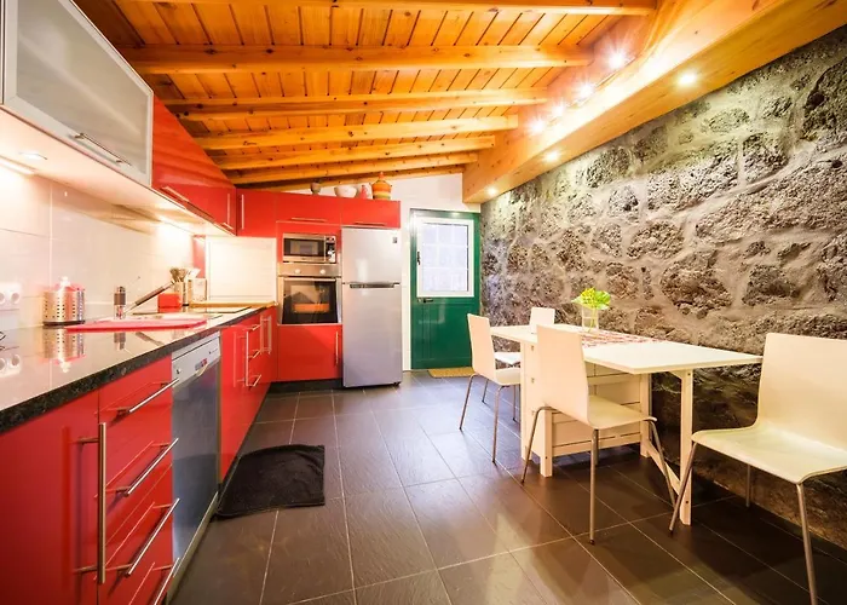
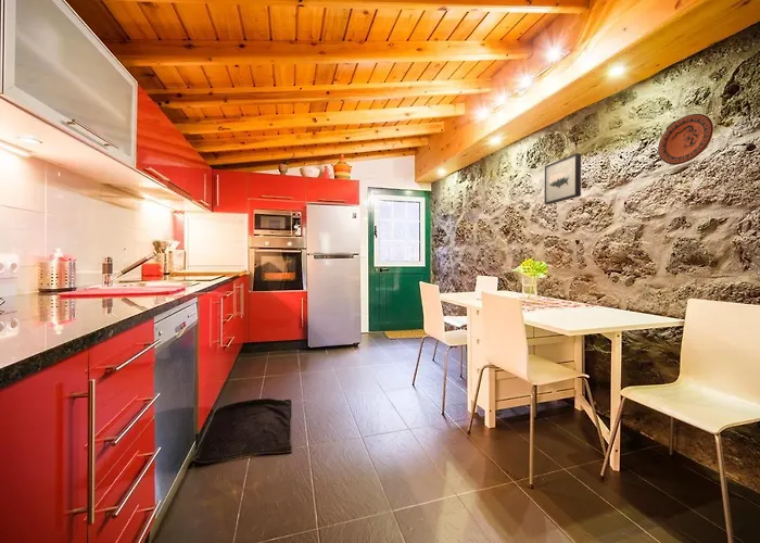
+ decorative plate [657,113,714,166]
+ wall art [544,152,582,205]
